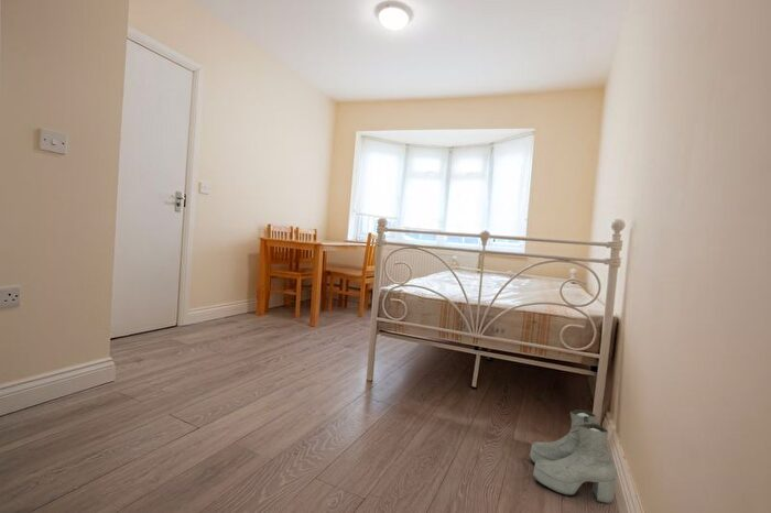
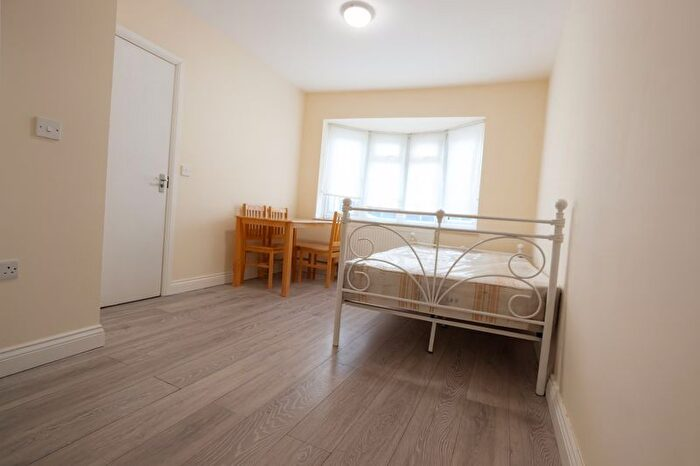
- boots [529,408,618,504]
